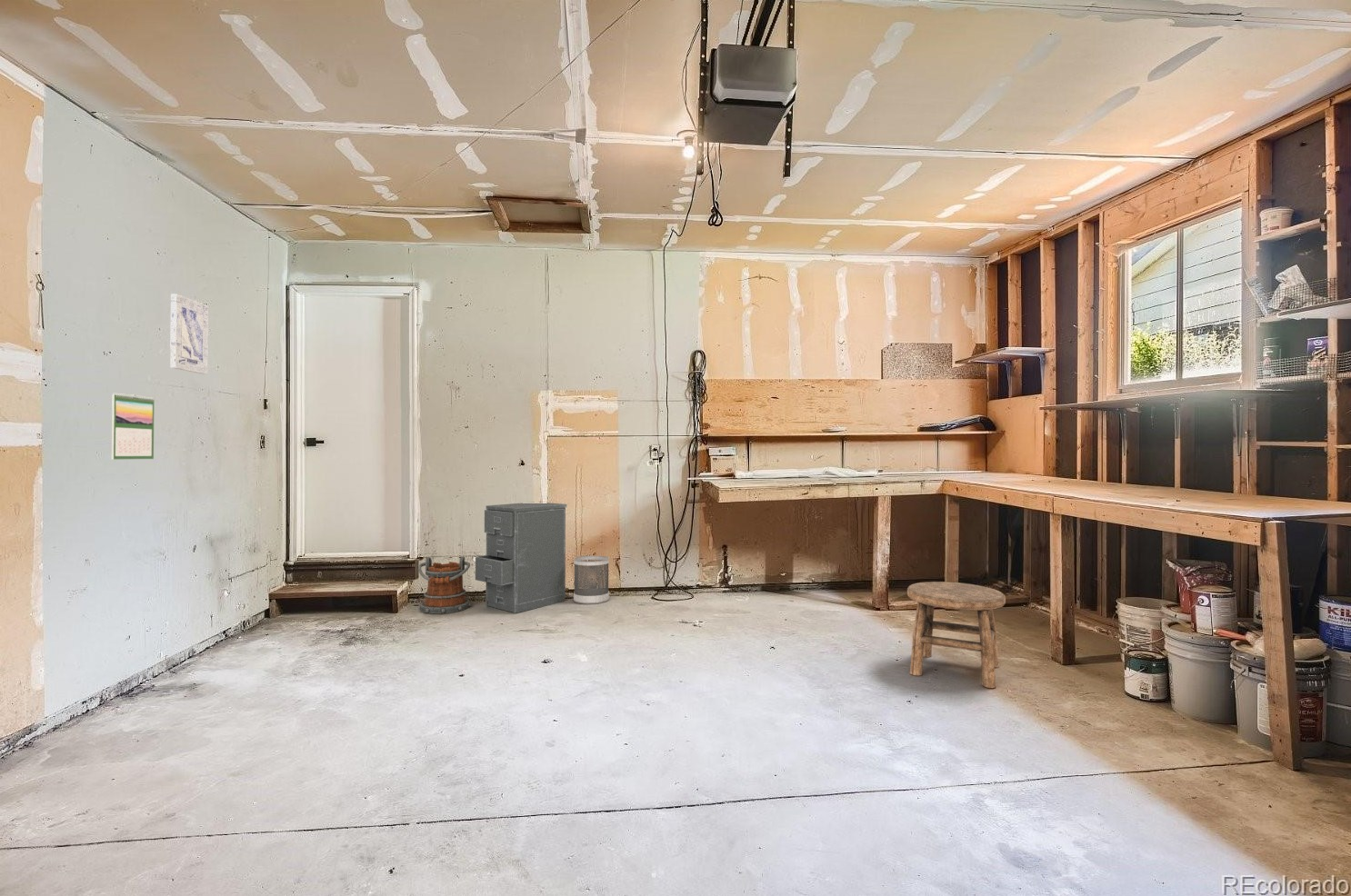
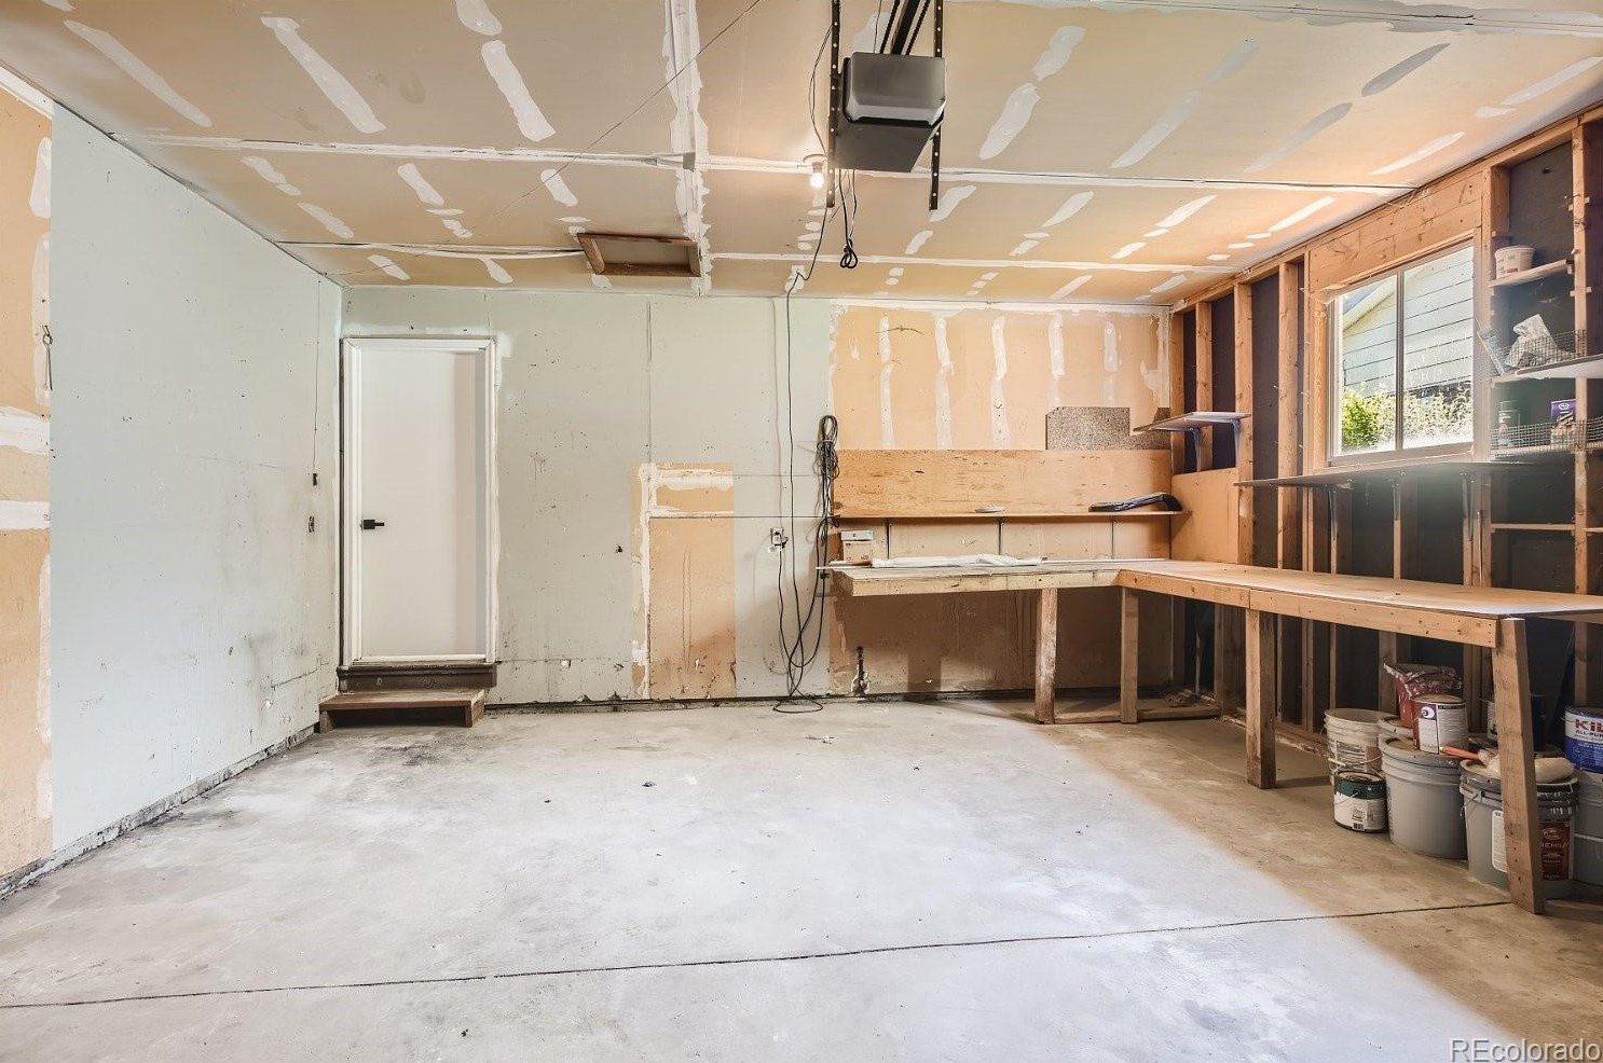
- filing cabinet [475,502,568,614]
- stool [906,581,1006,689]
- wastebasket [573,554,610,605]
- wall art [169,293,209,375]
- calendar [111,393,155,460]
- bucket [417,556,472,614]
